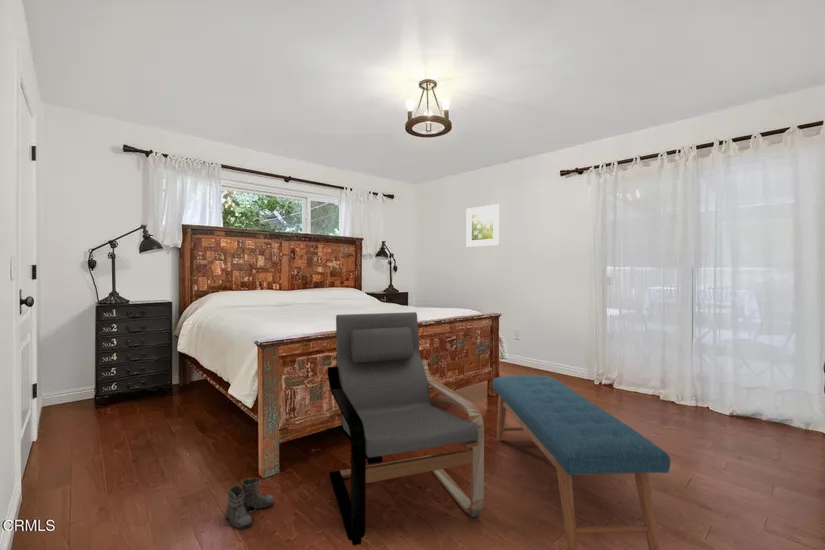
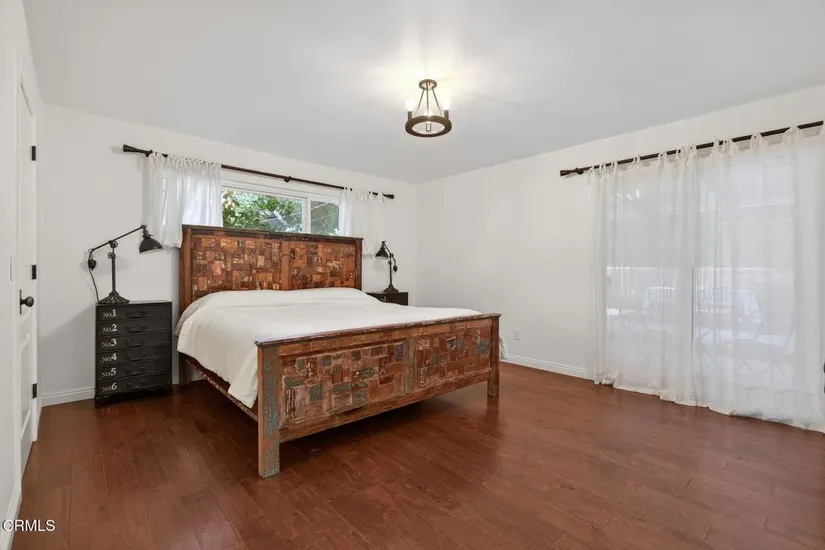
- boots [220,477,275,530]
- armchair [326,311,485,547]
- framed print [466,203,500,248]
- bench [491,374,671,550]
